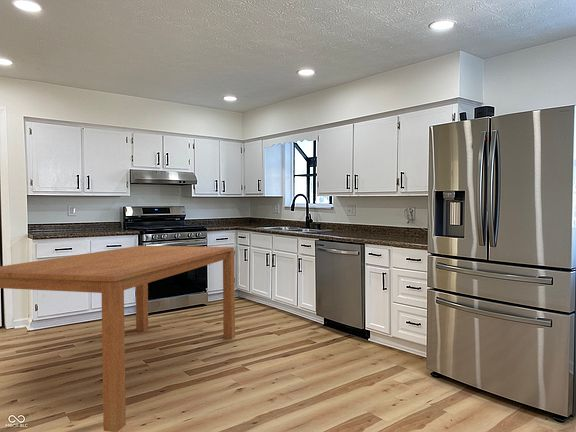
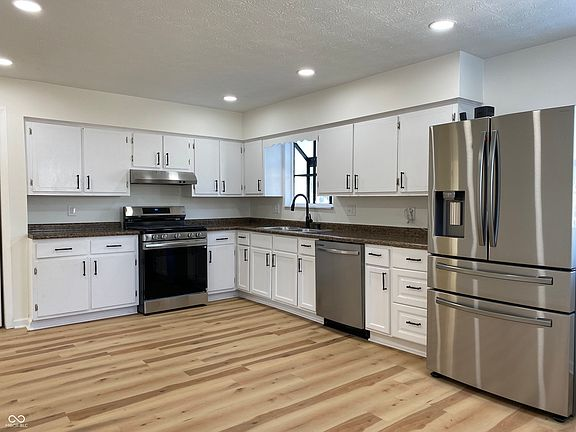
- dining table [0,245,236,432]
